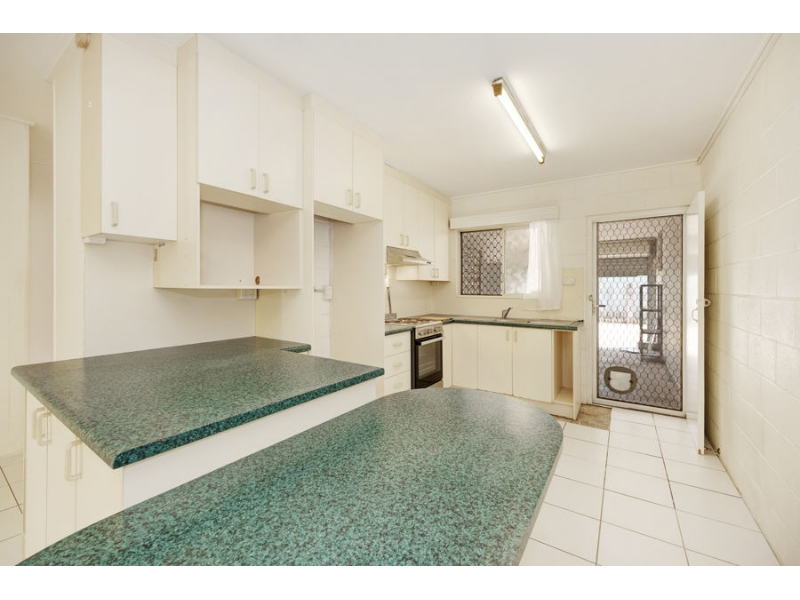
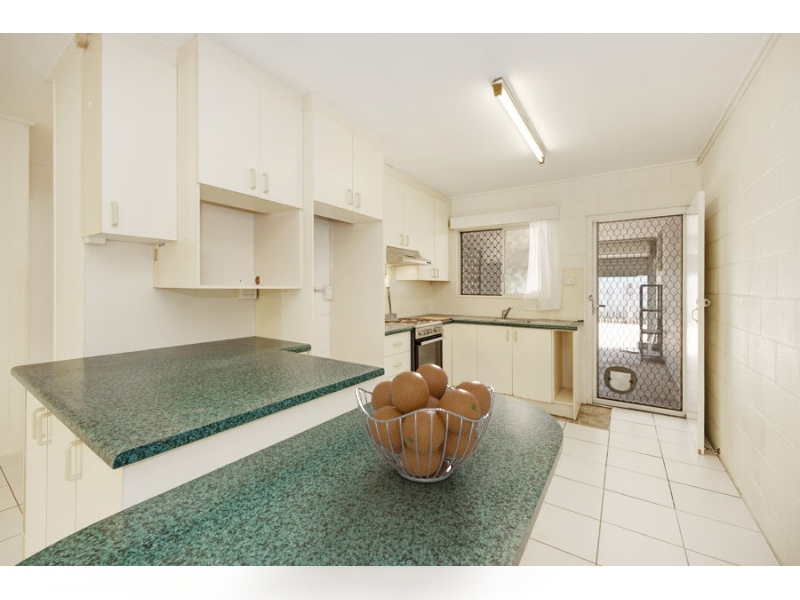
+ fruit basket [354,363,496,484]
